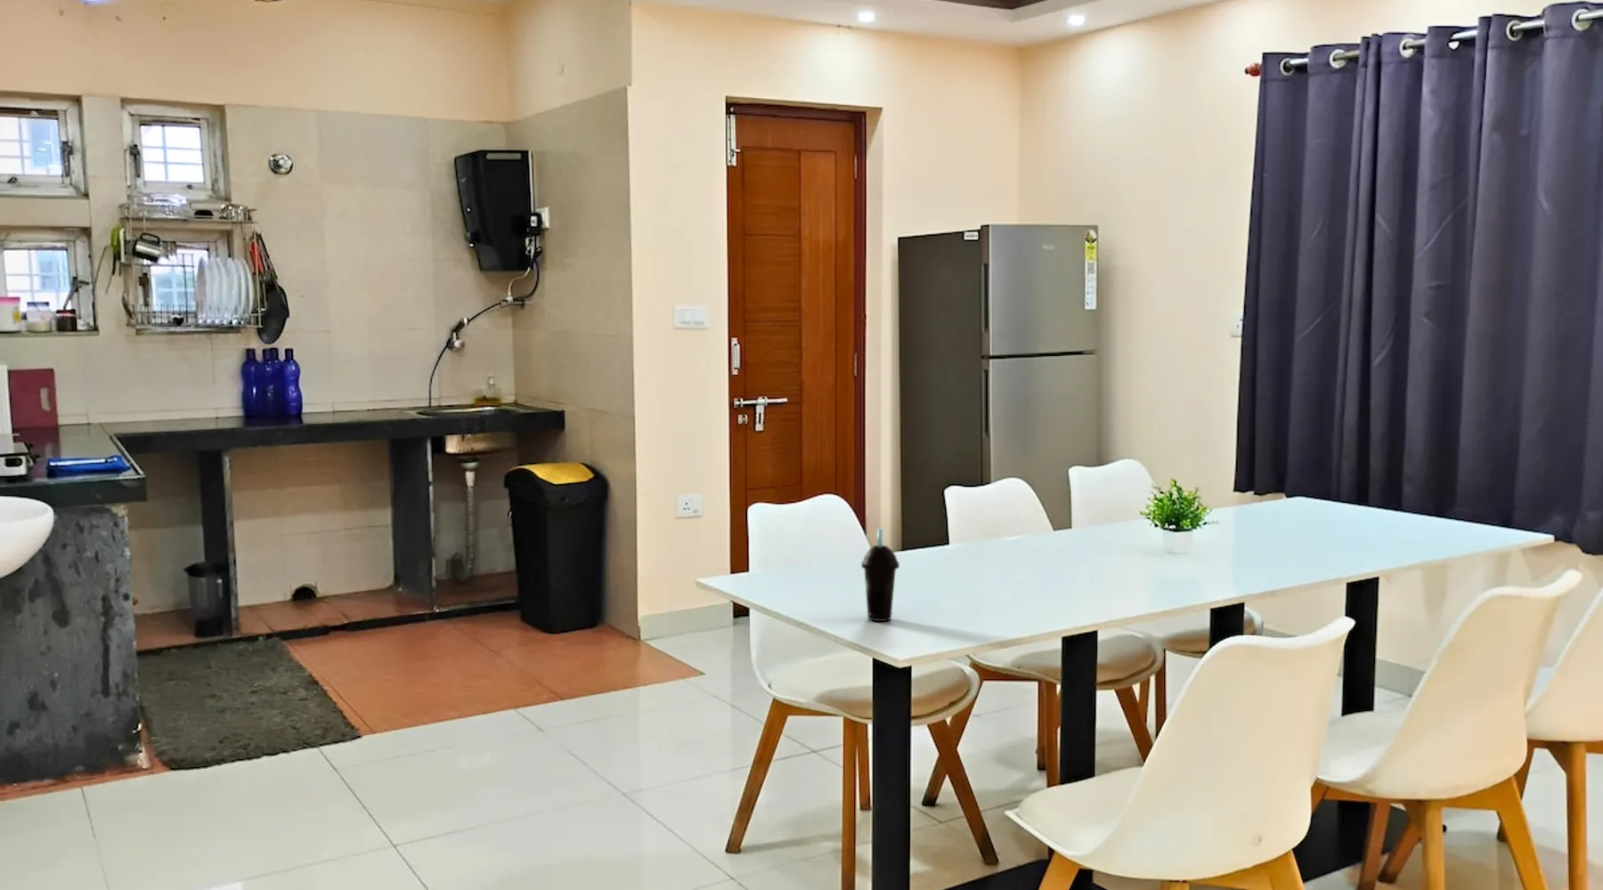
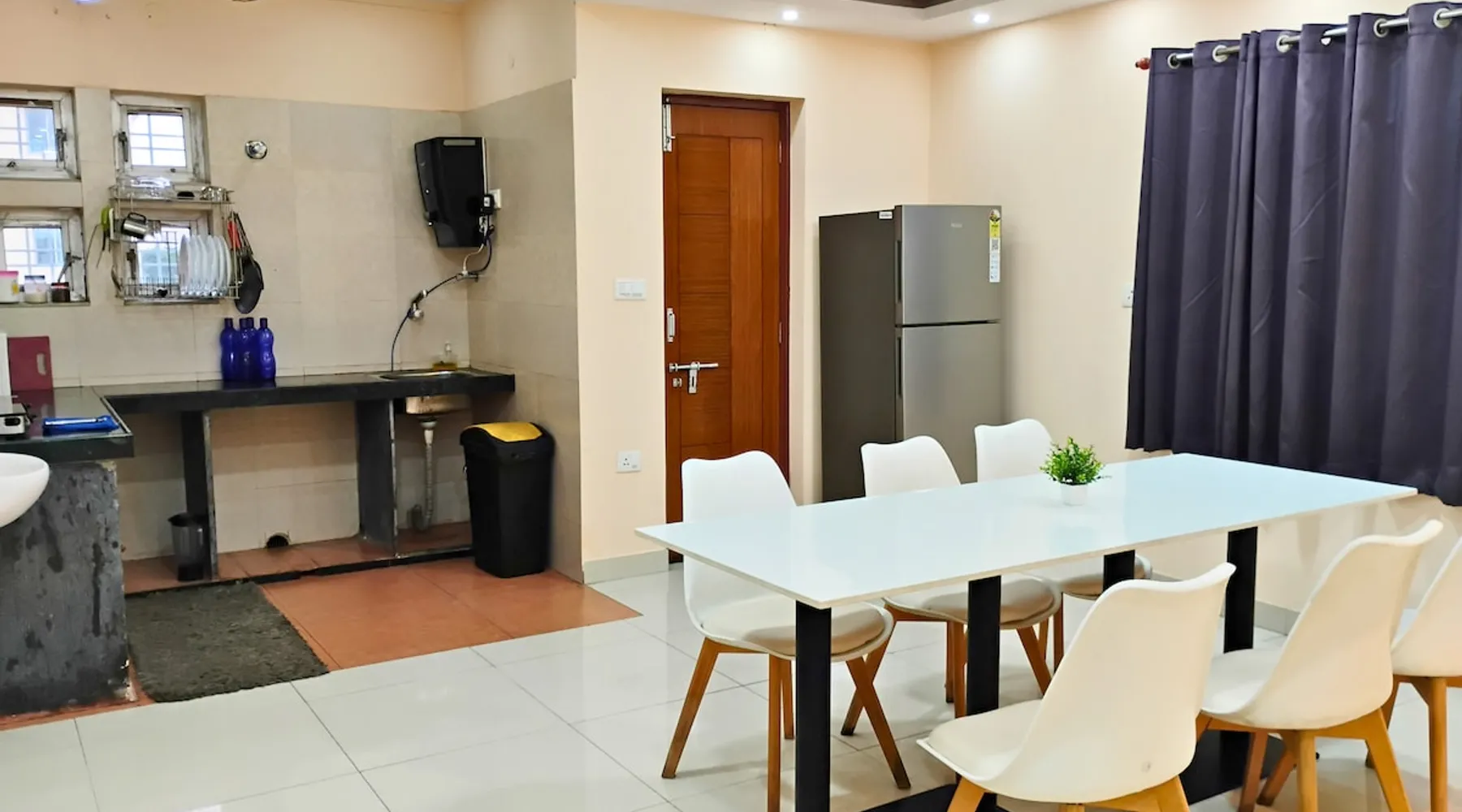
- cup [861,528,900,623]
